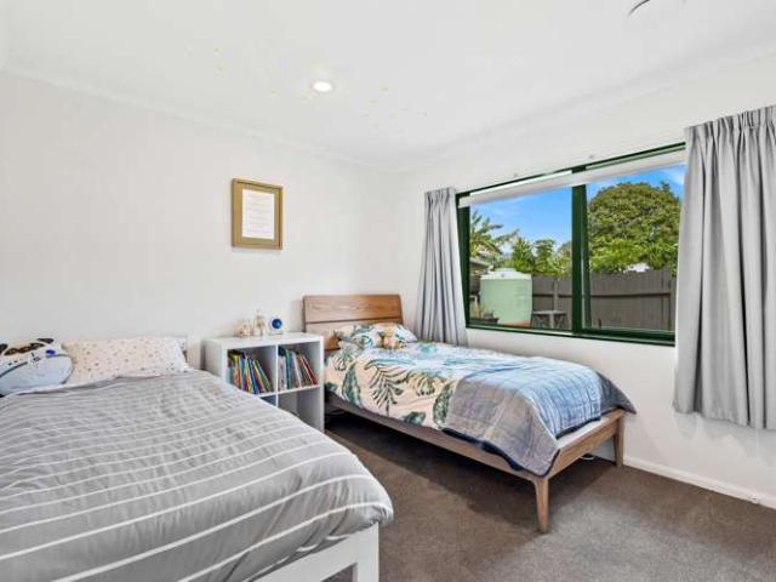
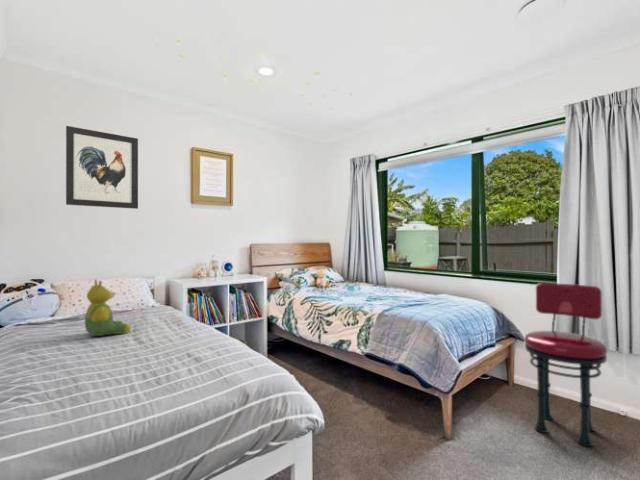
+ teddy bear [84,278,132,337]
+ wall art [65,125,139,210]
+ stool [523,282,609,447]
